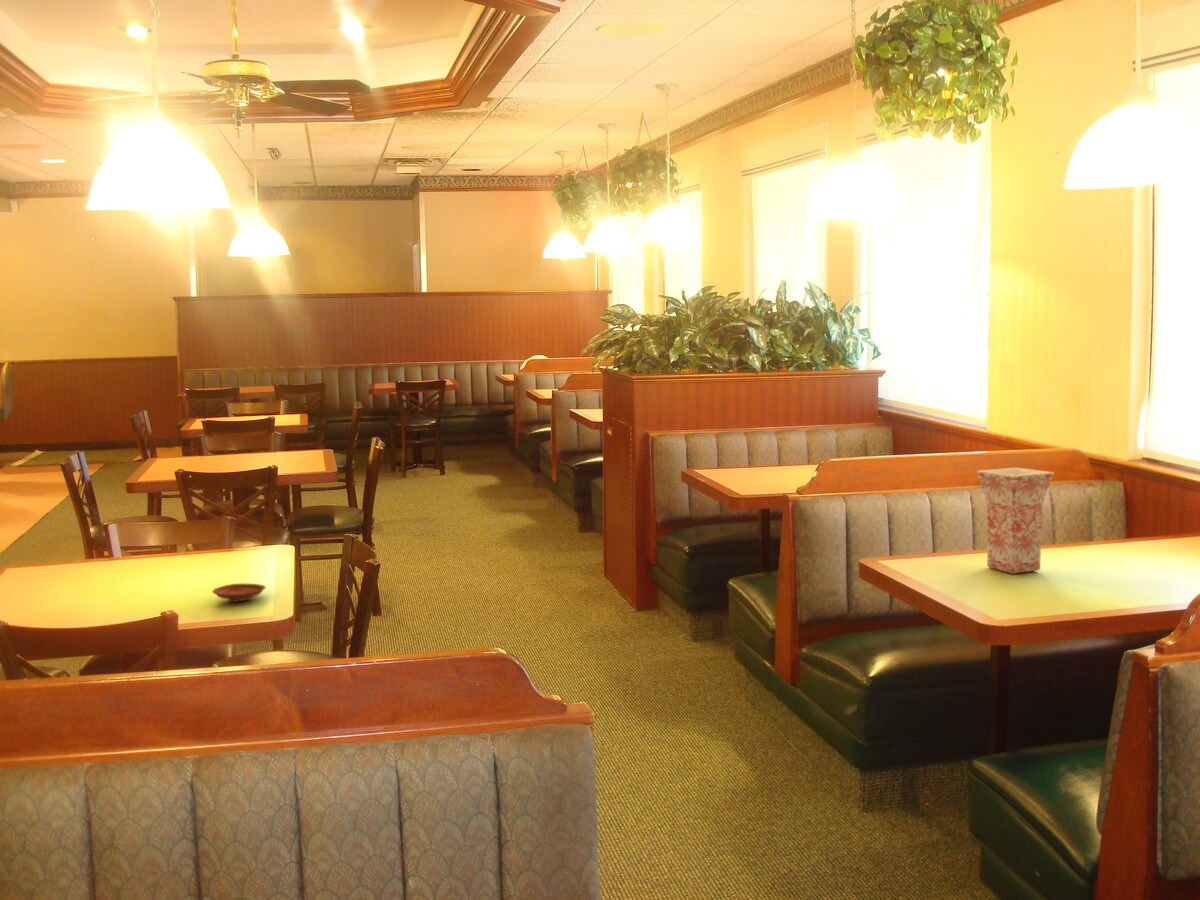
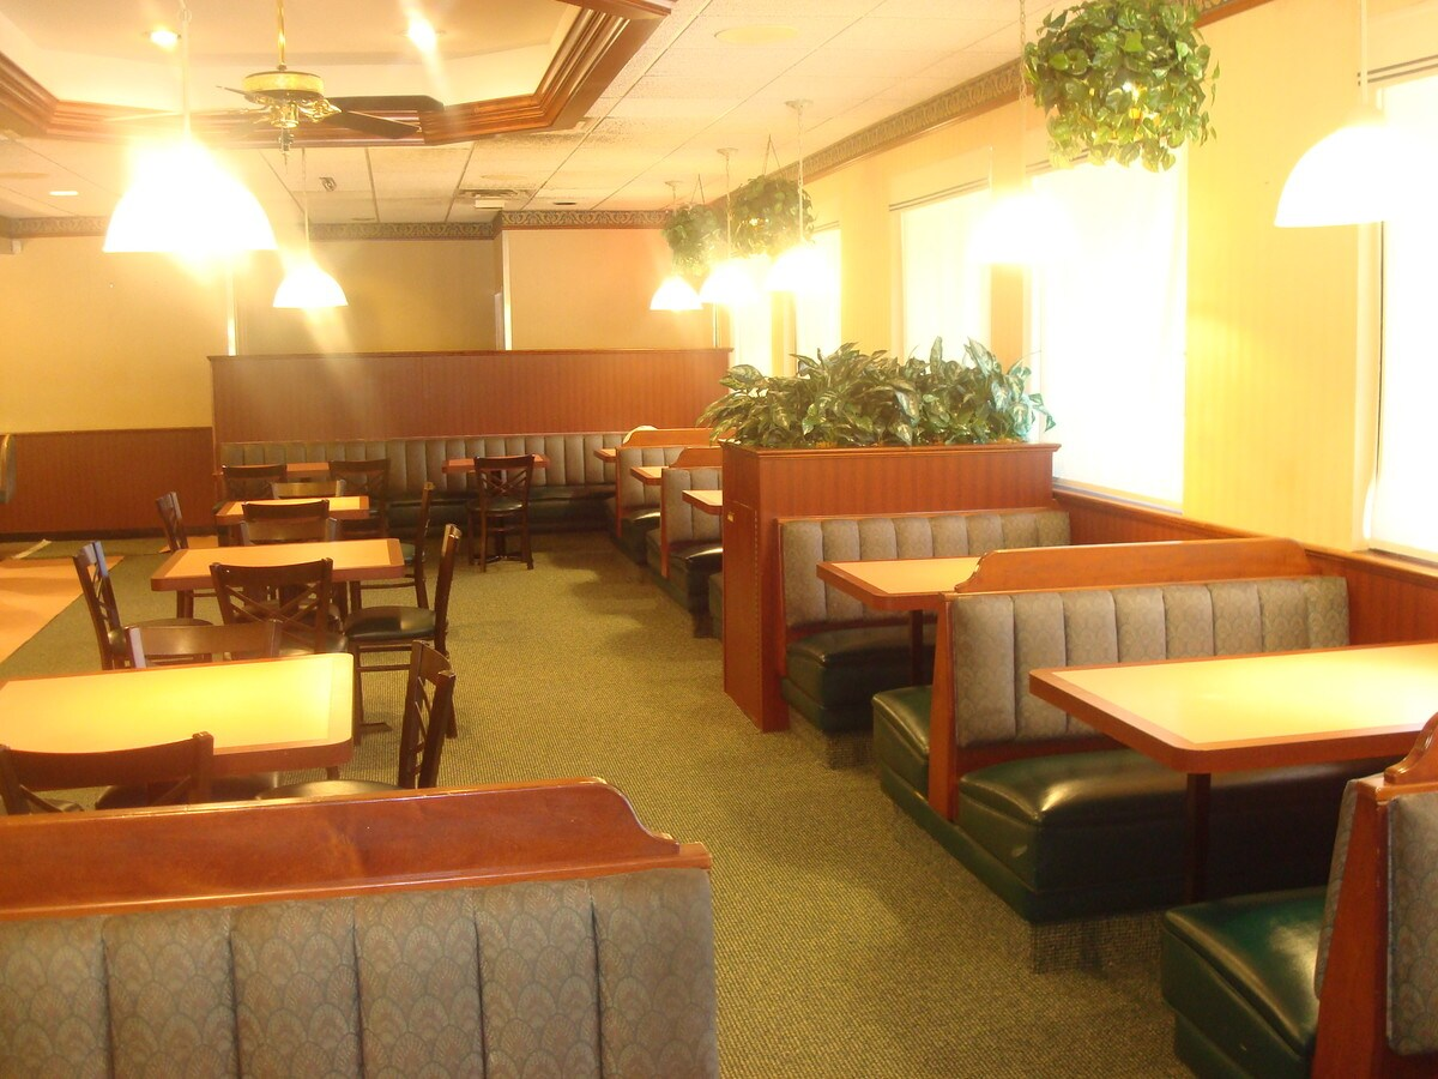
- vase [976,467,1055,575]
- plate [212,582,267,602]
